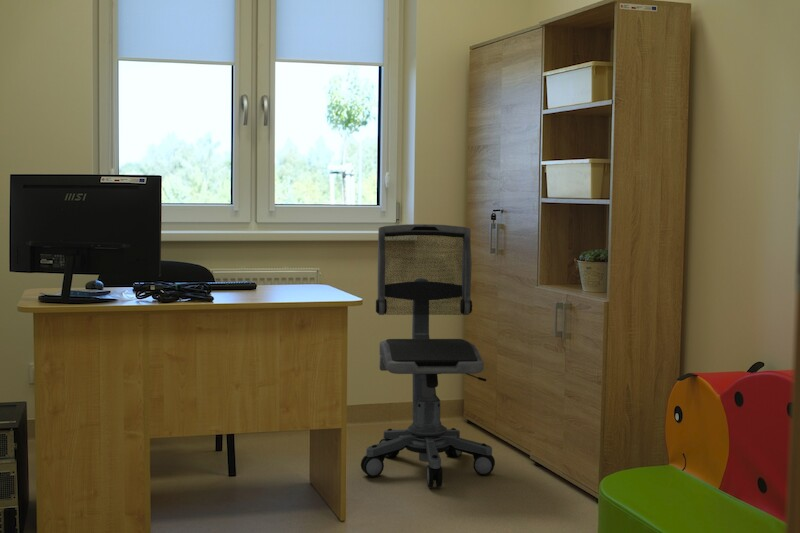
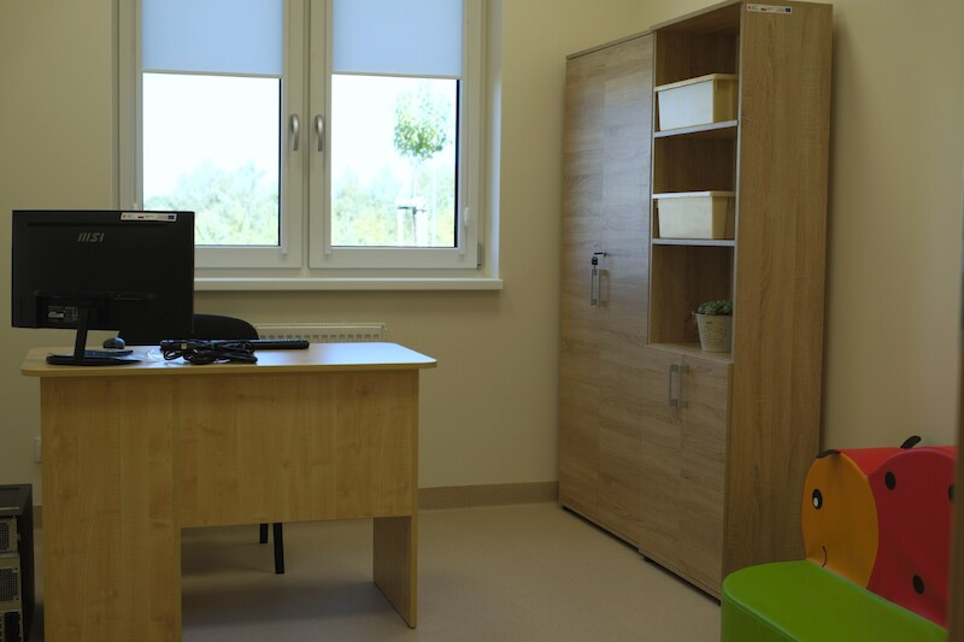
- office chair [360,223,496,488]
